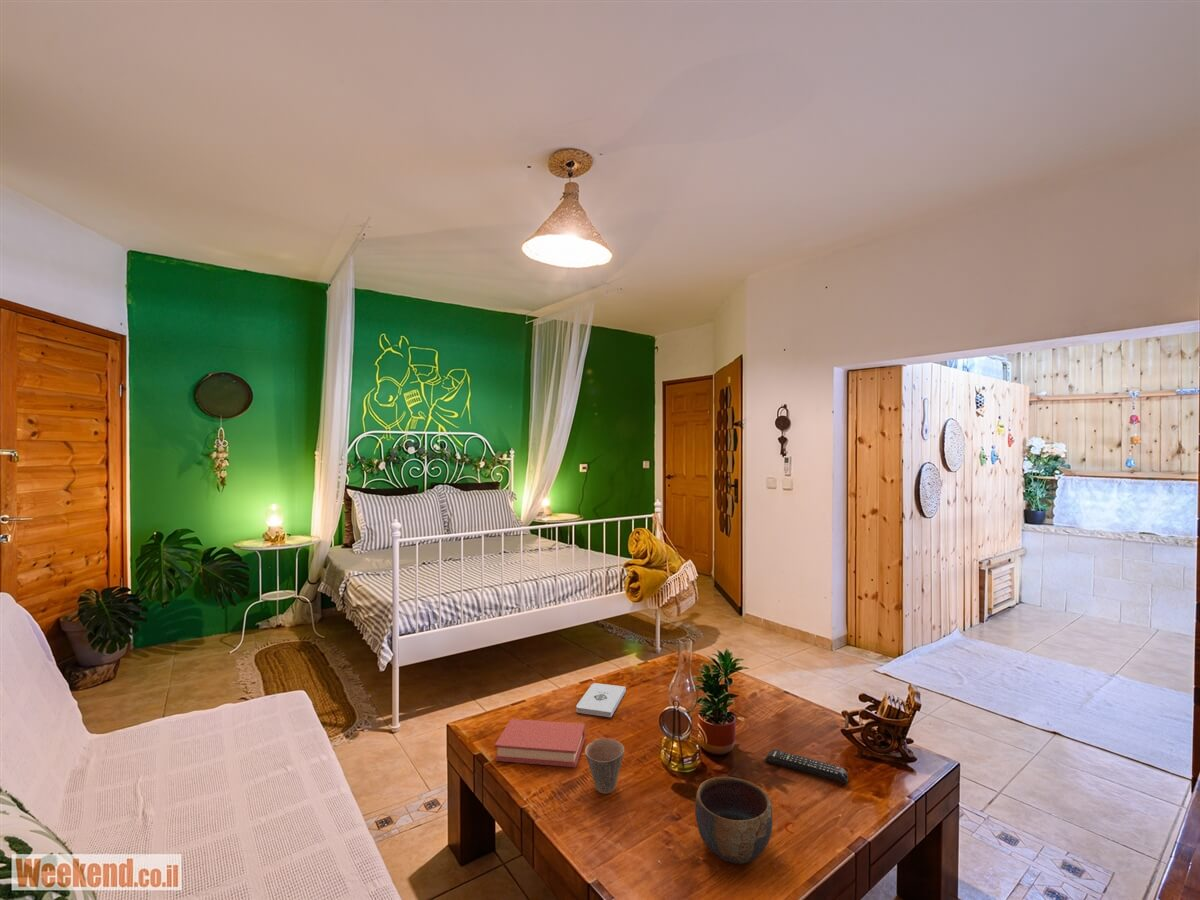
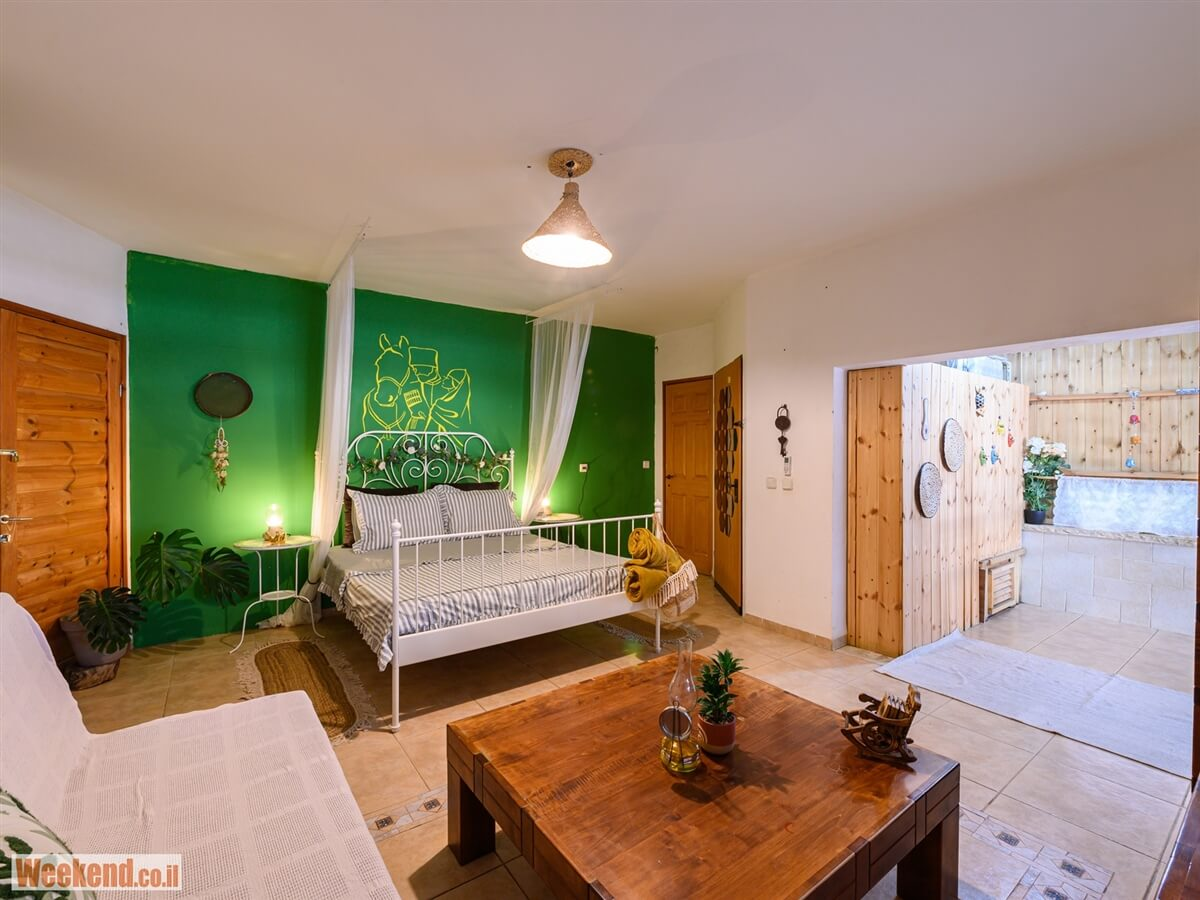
- cup [584,738,625,795]
- remote control [764,749,849,784]
- notepad [575,682,627,718]
- bowl [694,776,774,865]
- book [494,718,586,768]
